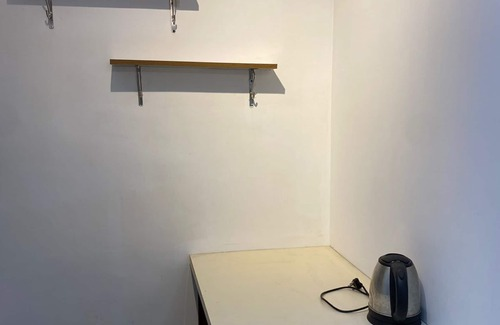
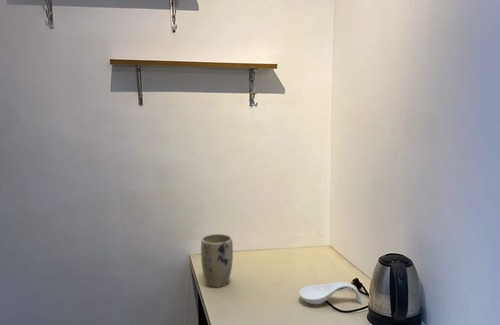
+ spoon rest [298,281,362,306]
+ plant pot [200,233,234,288]
